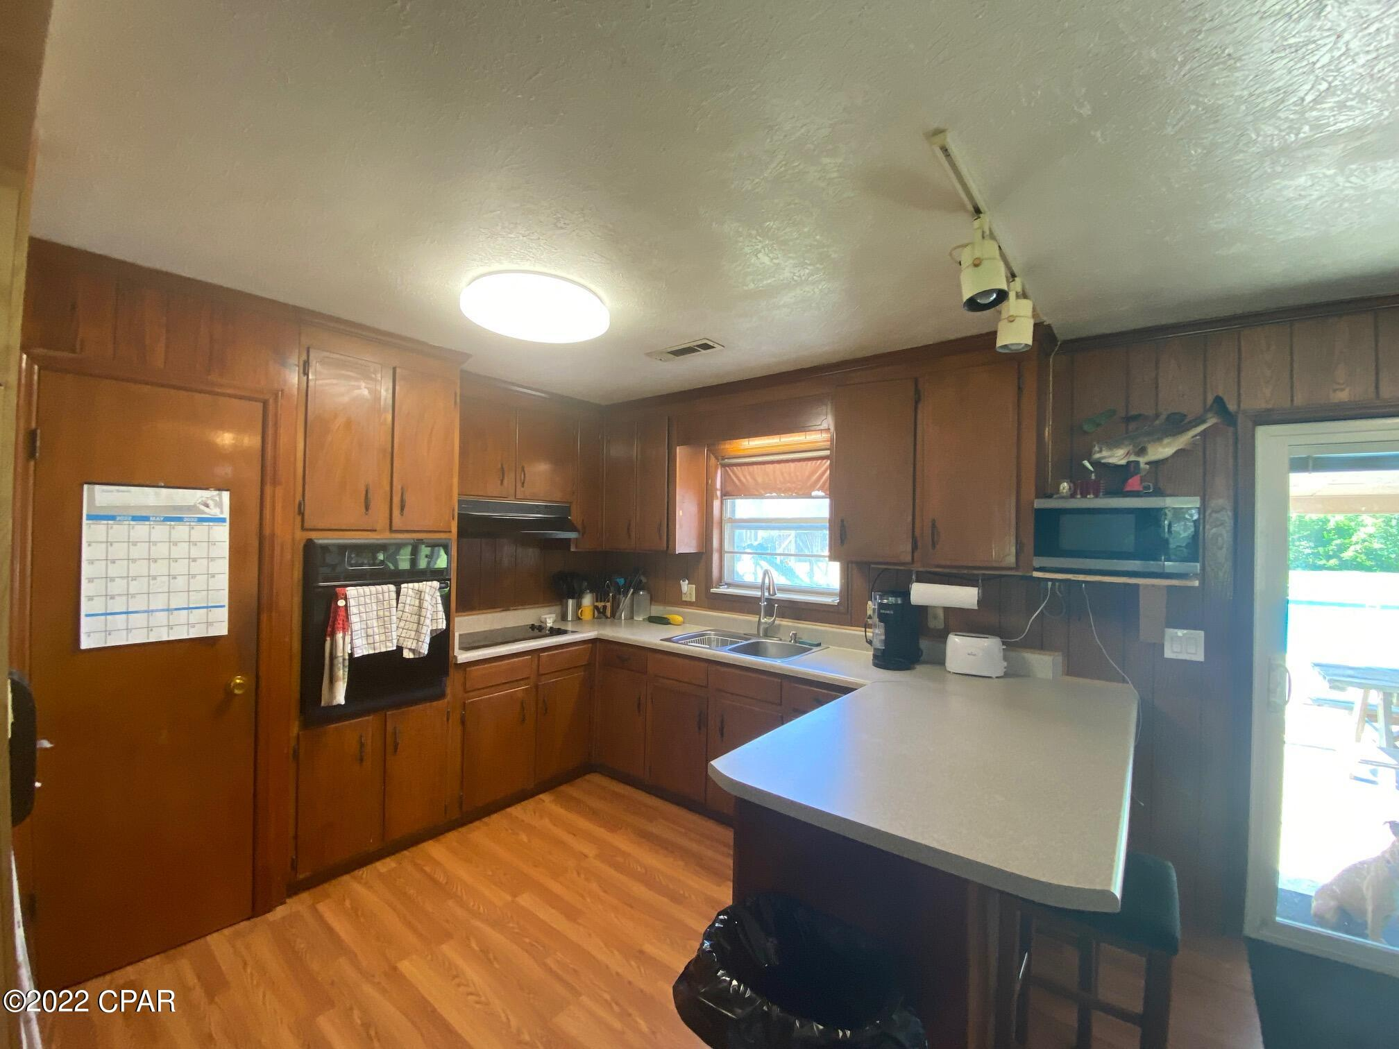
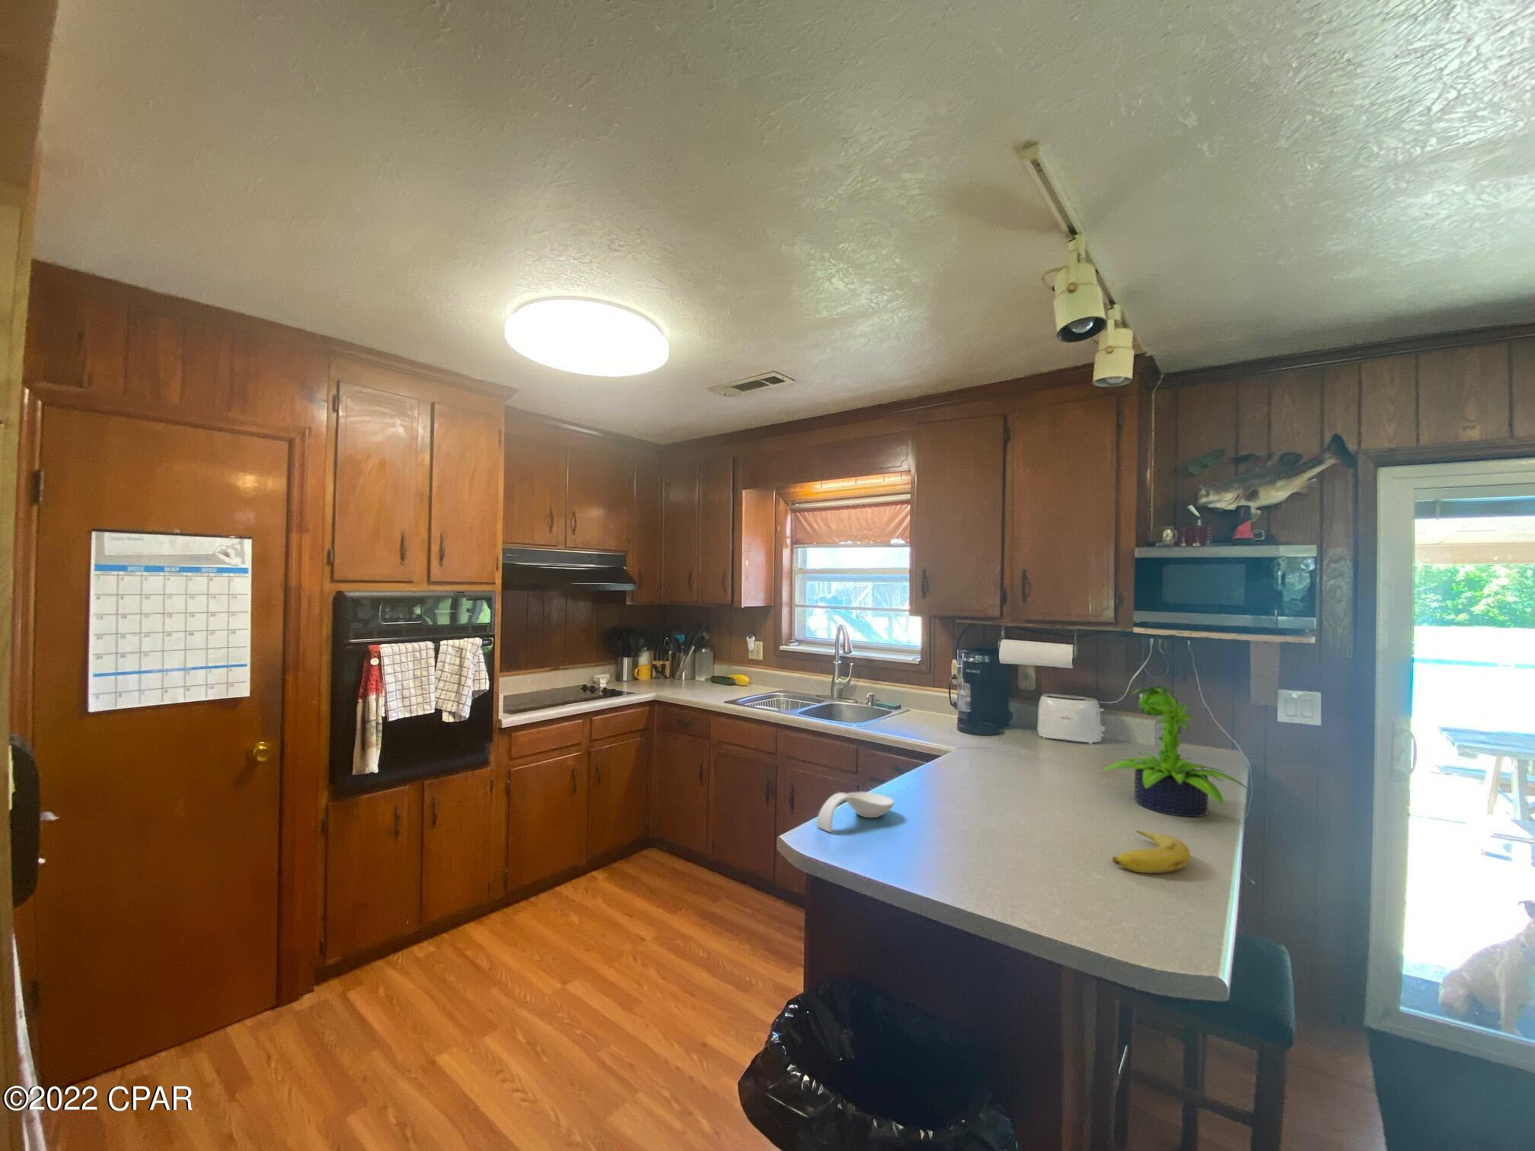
+ fruit [1112,829,1191,874]
+ spoon rest [816,791,894,833]
+ potted plant [1101,686,1249,817]
